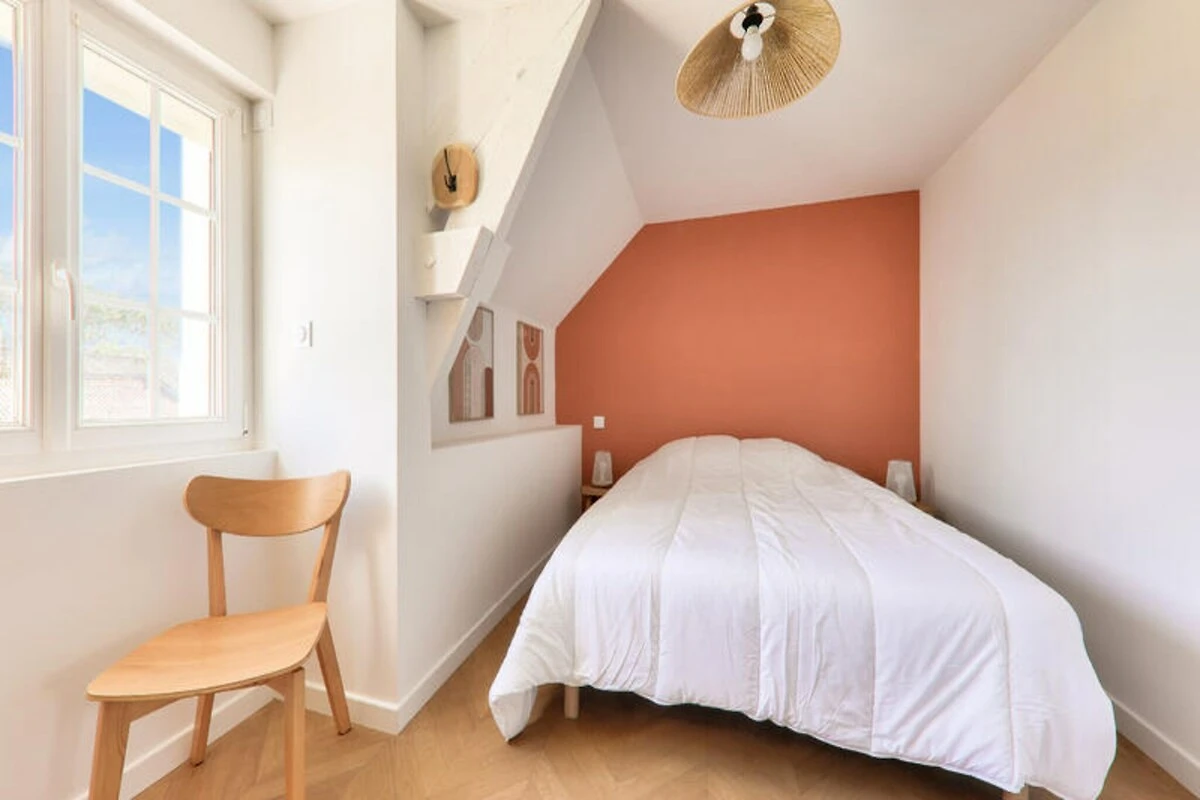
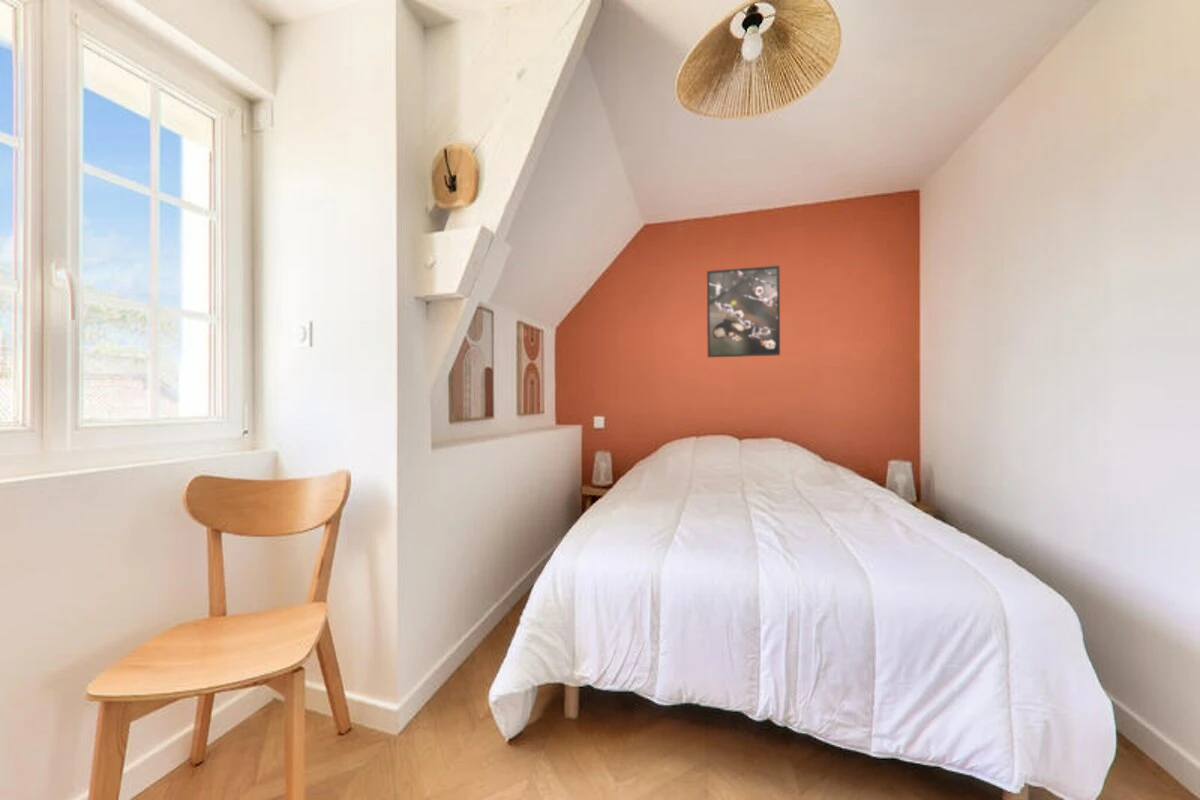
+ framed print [706,265,781,358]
